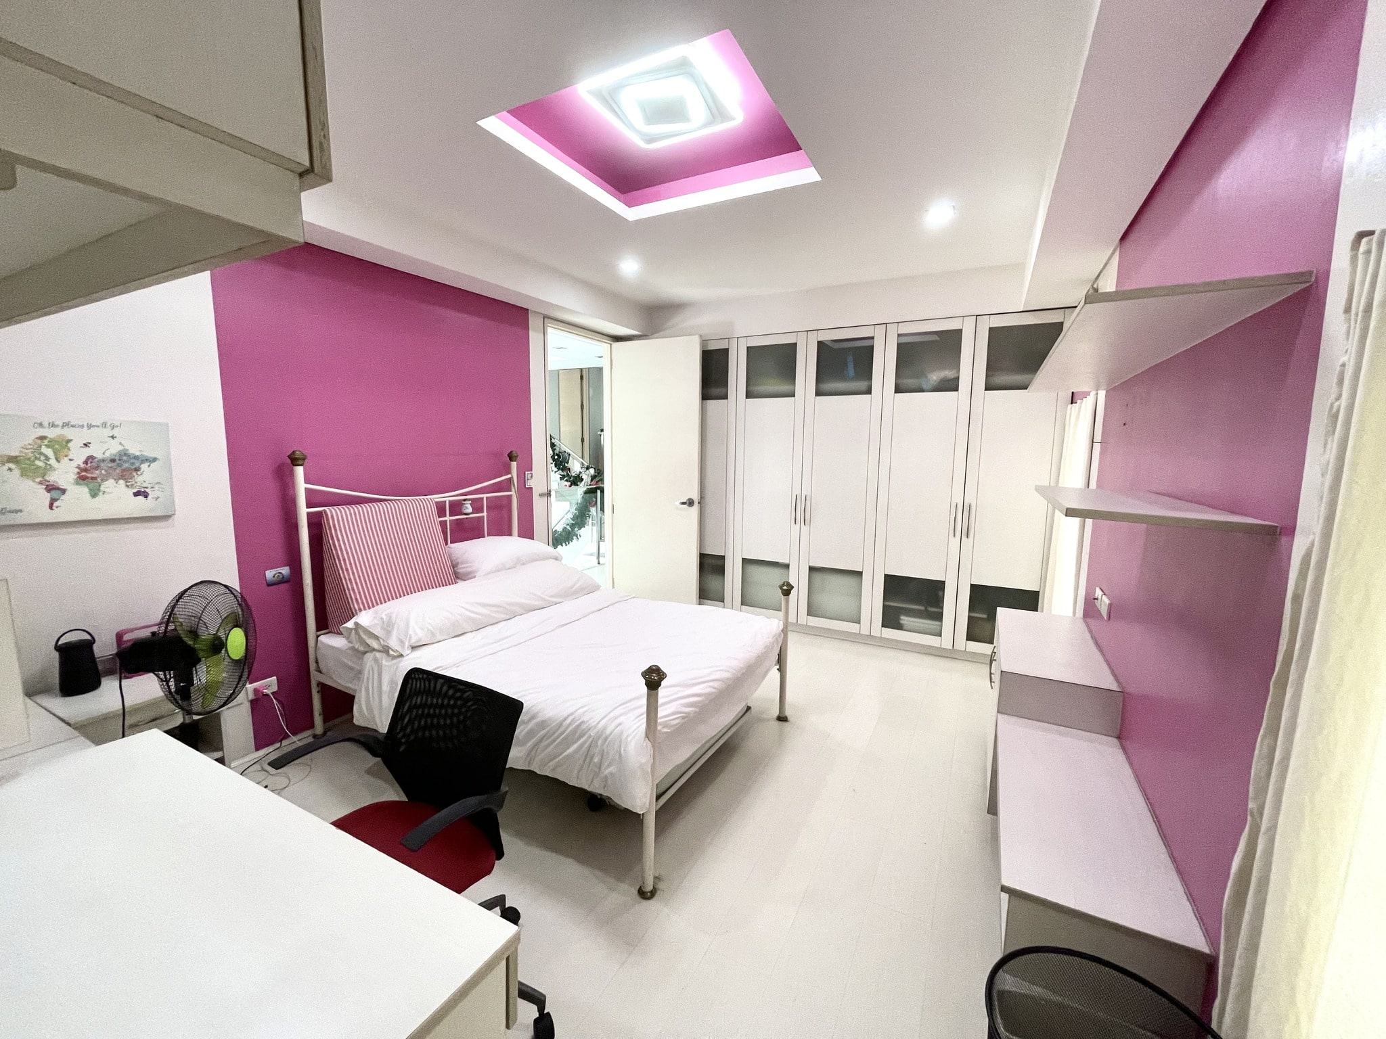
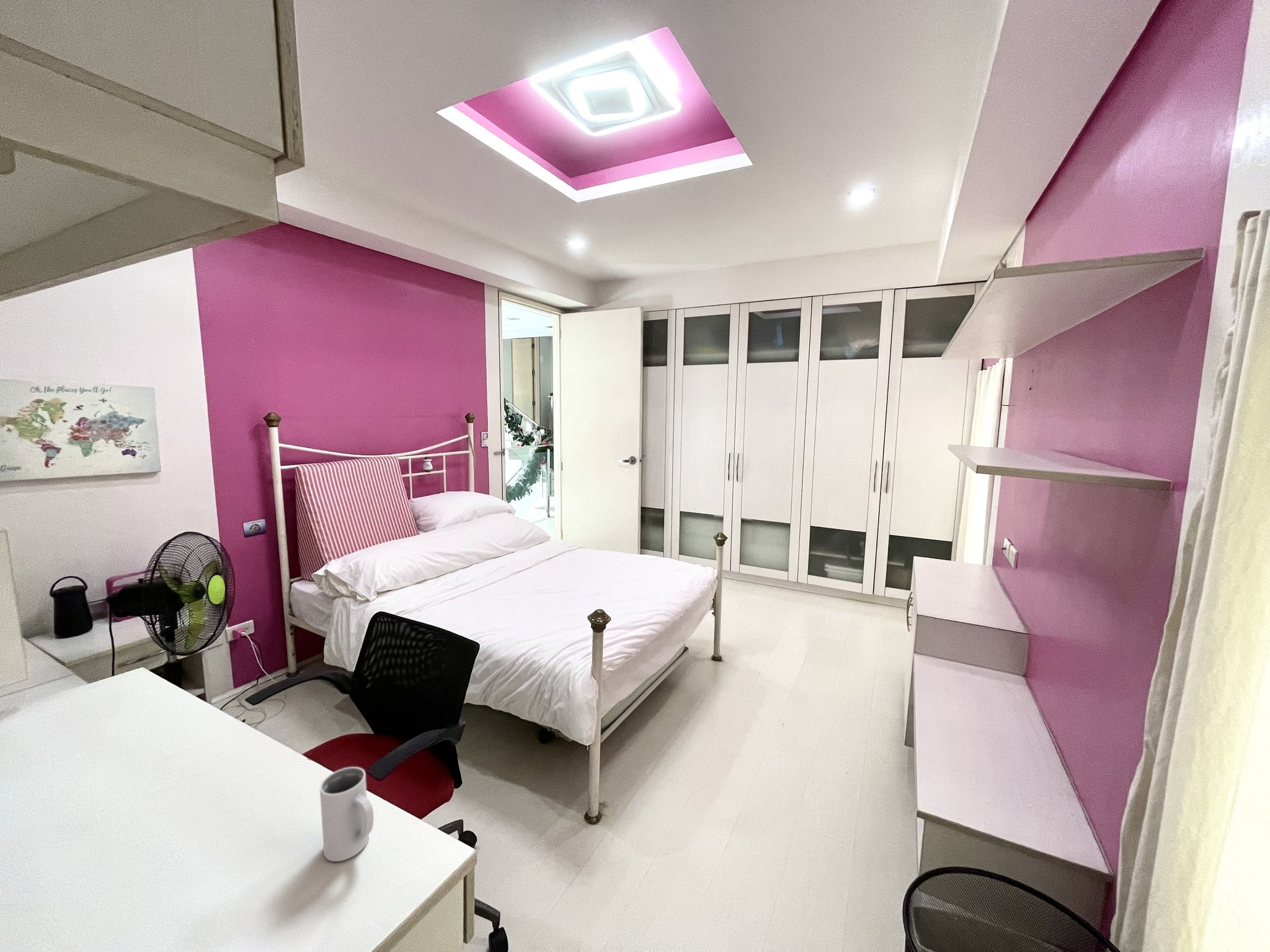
+ mug [319,766,375,862]
